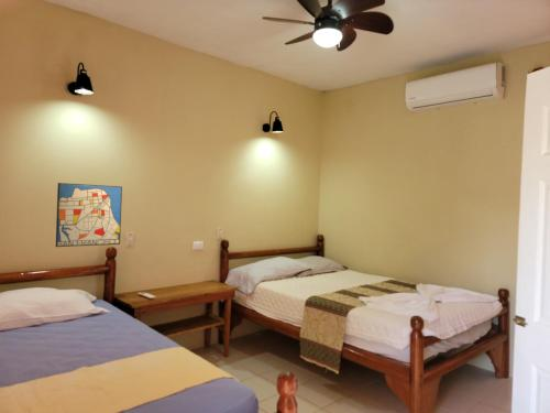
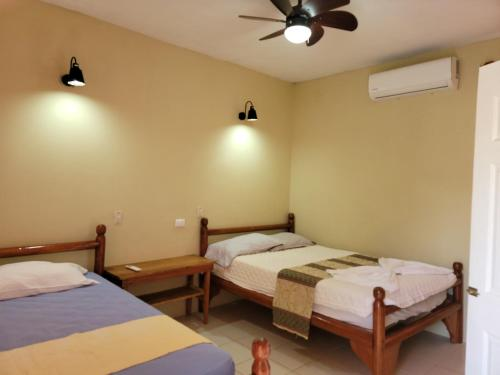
- wall art [55,182,123,248]
